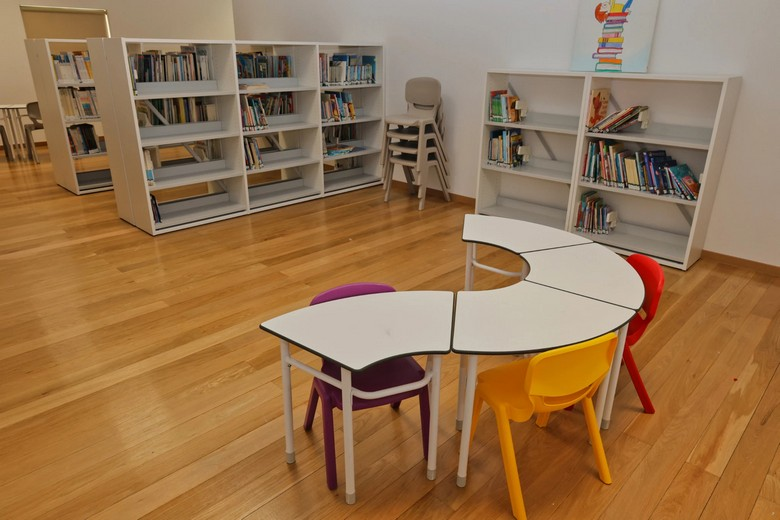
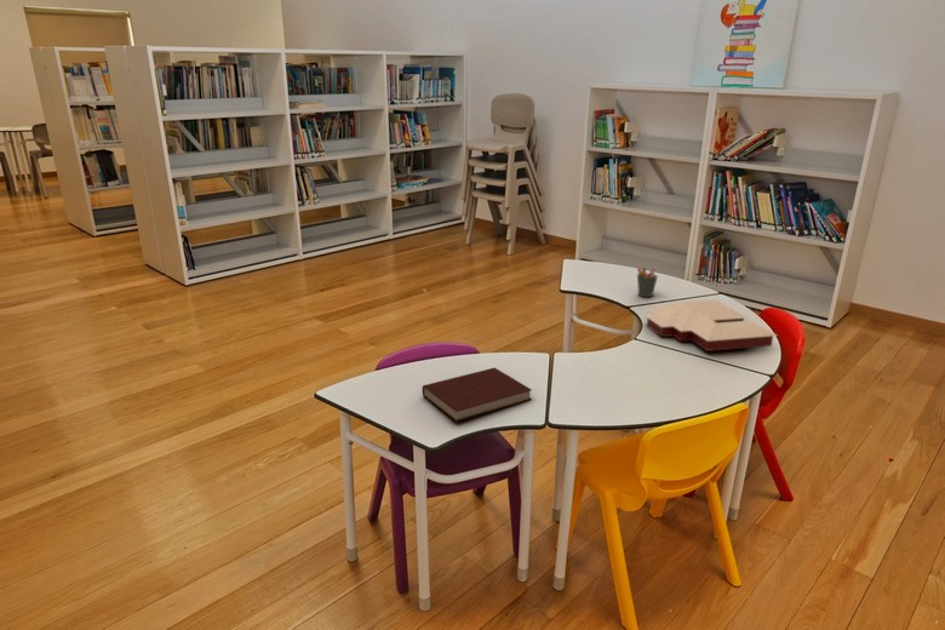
+ books [643,298,778,353]
+ notebook [422,367,533,423]
+ pen holder [636,267,659,298]
